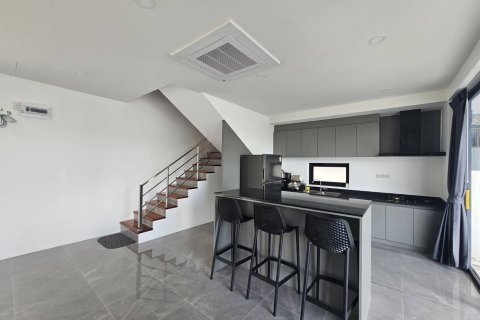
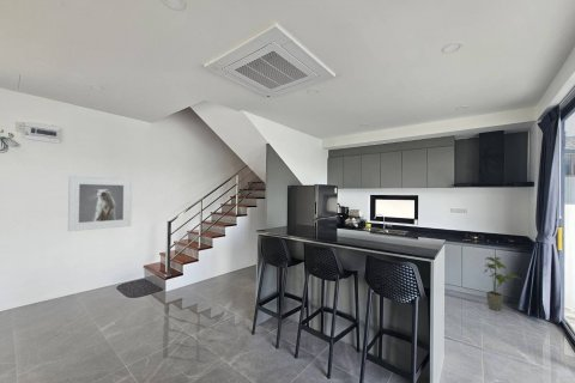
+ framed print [67,175,133,232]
+ house plant [483,256,521,311]
